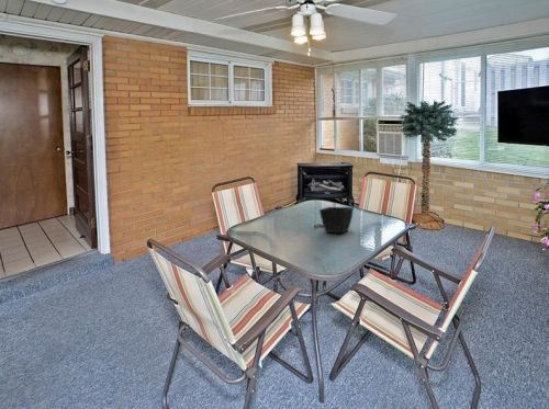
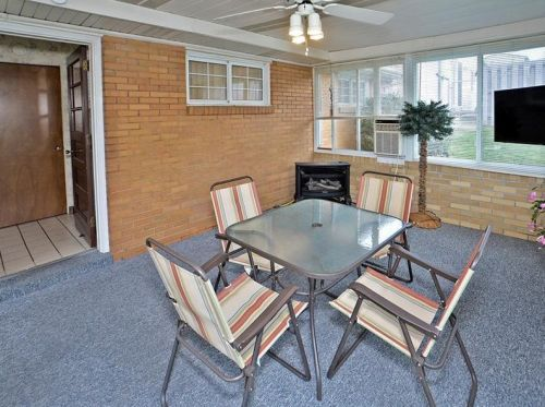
- flower pot [318,206,355,235]
